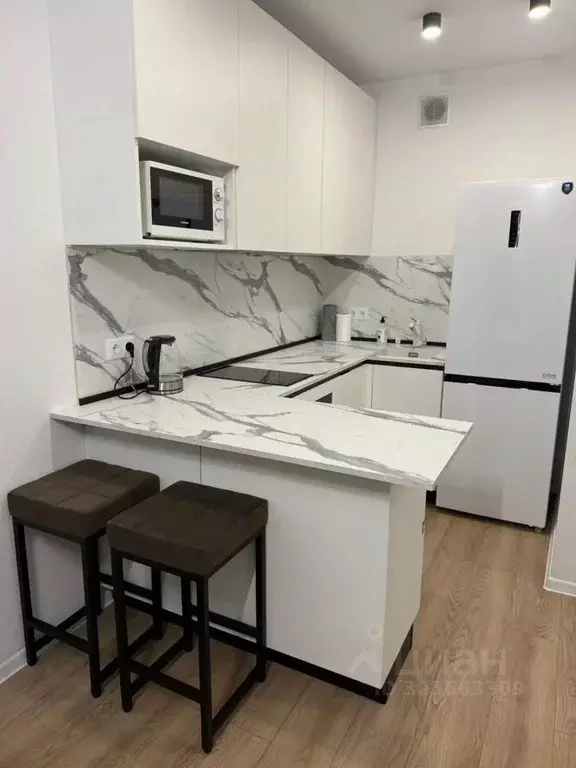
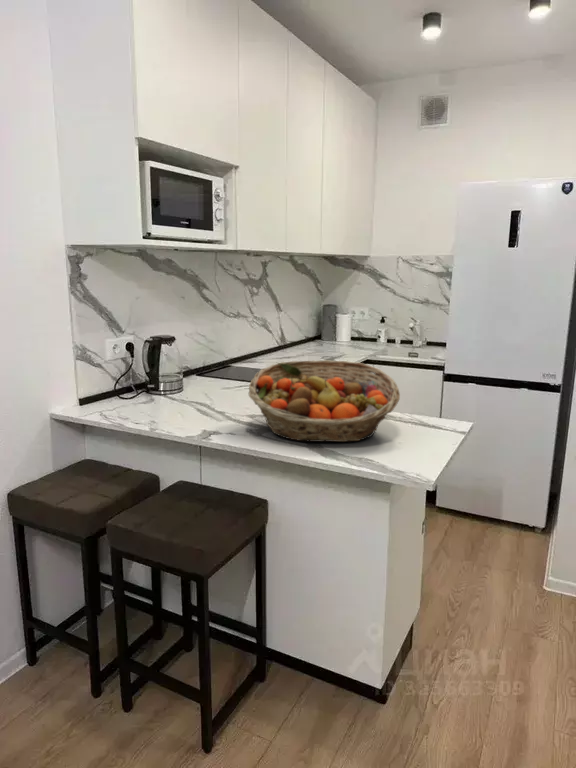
+ fruit basket [248,359,401,443]
